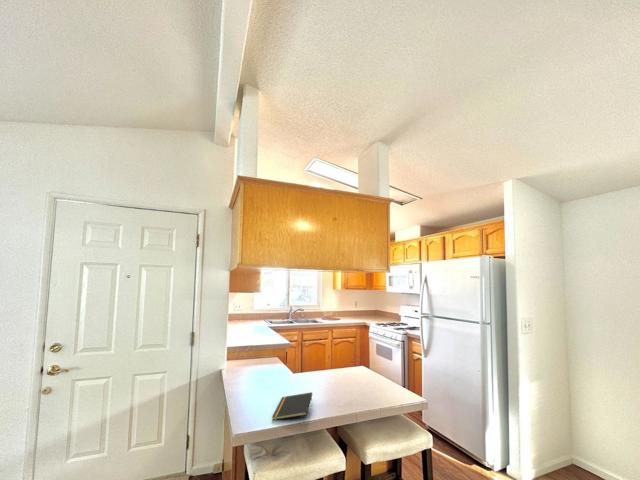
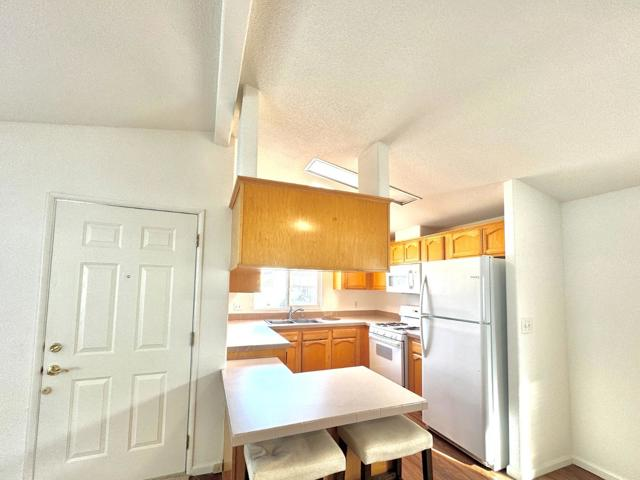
- notepad [271,391,313,421]
